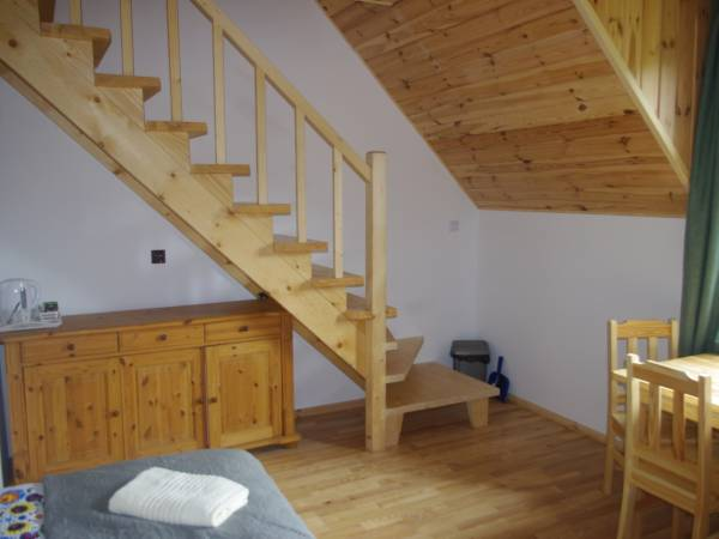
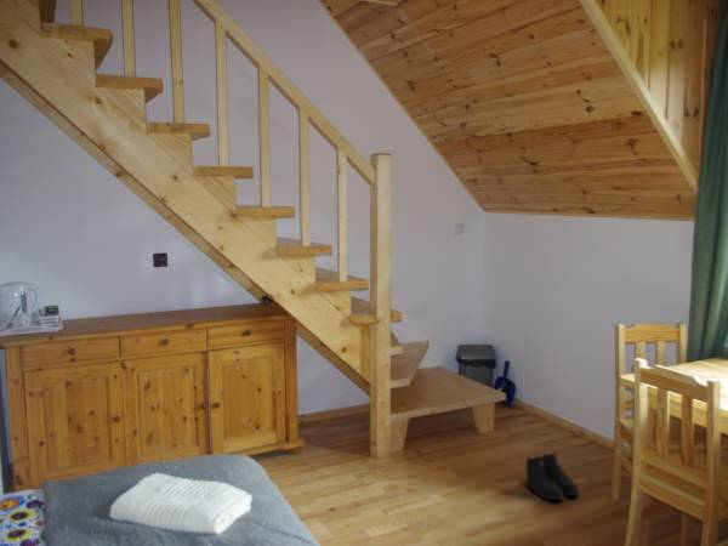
+ boots [524,451,580,501]
